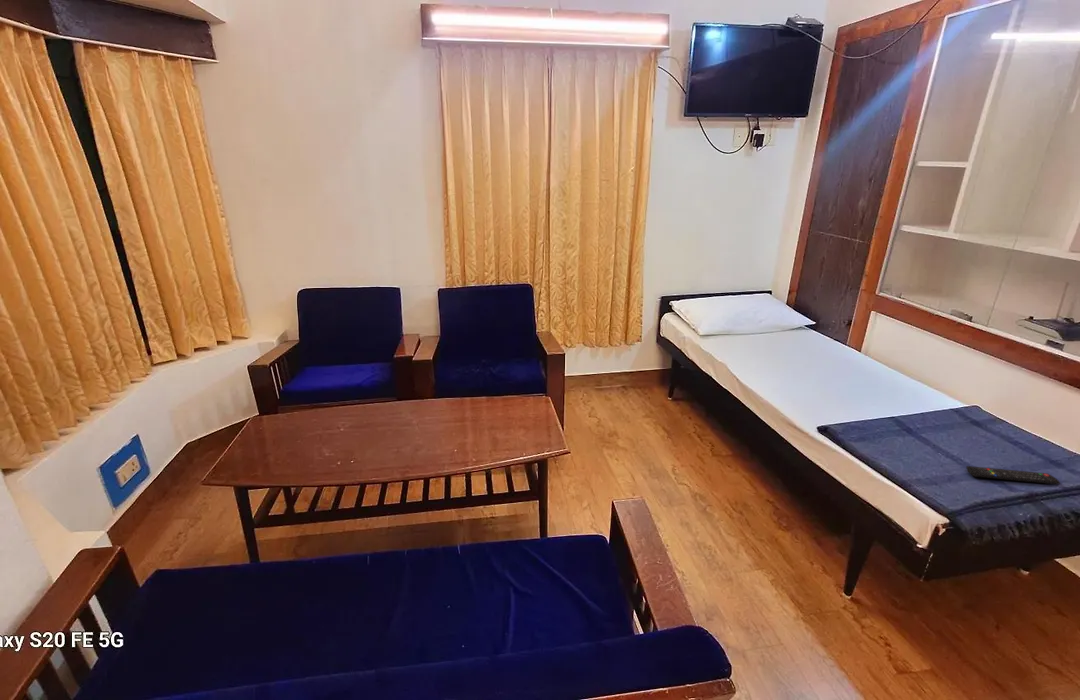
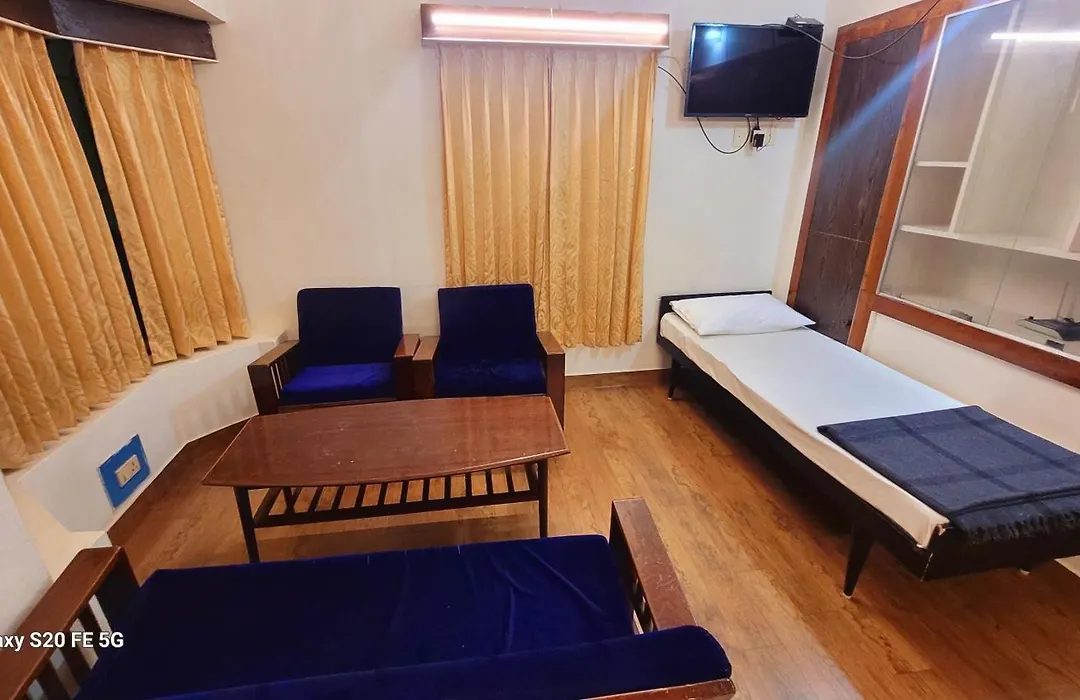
- remote control [965,465,1061,485]
